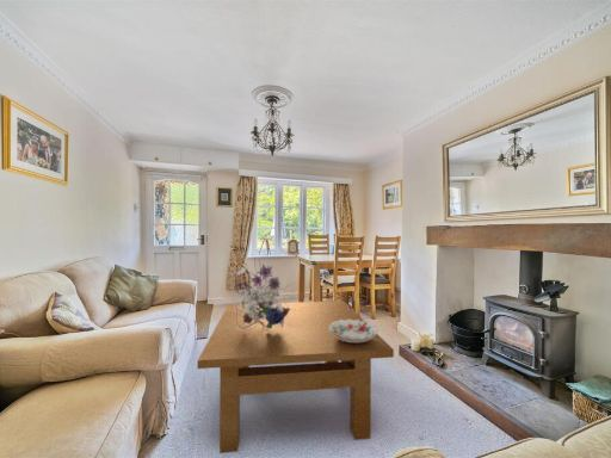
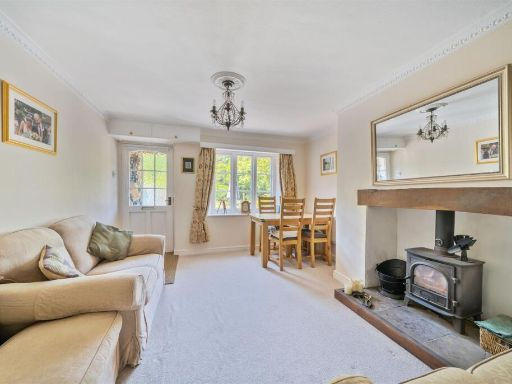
- table [197,299,395,454]
- bouquet [229,259,295,330]
- decorative bowl [329,320,378,342]
